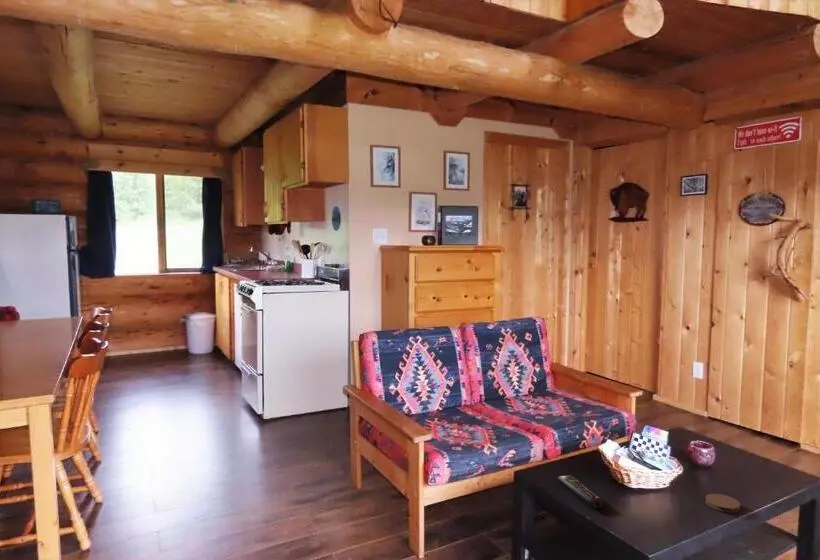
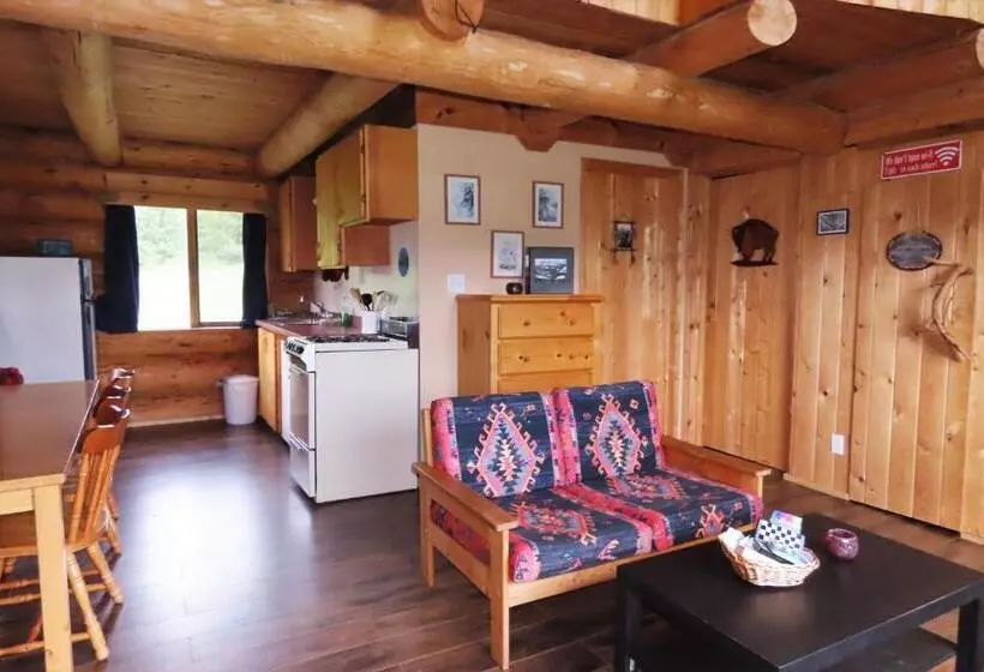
- remote control [557,474,605,510]
- coaster [704,493,741,513]
